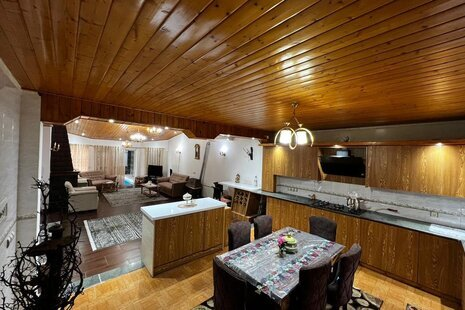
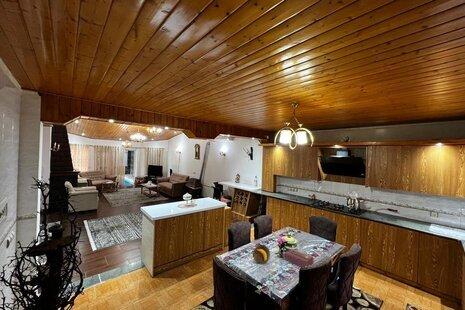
+ tissue box [283,247,314,268]
+ banana [252,244,271,265]
